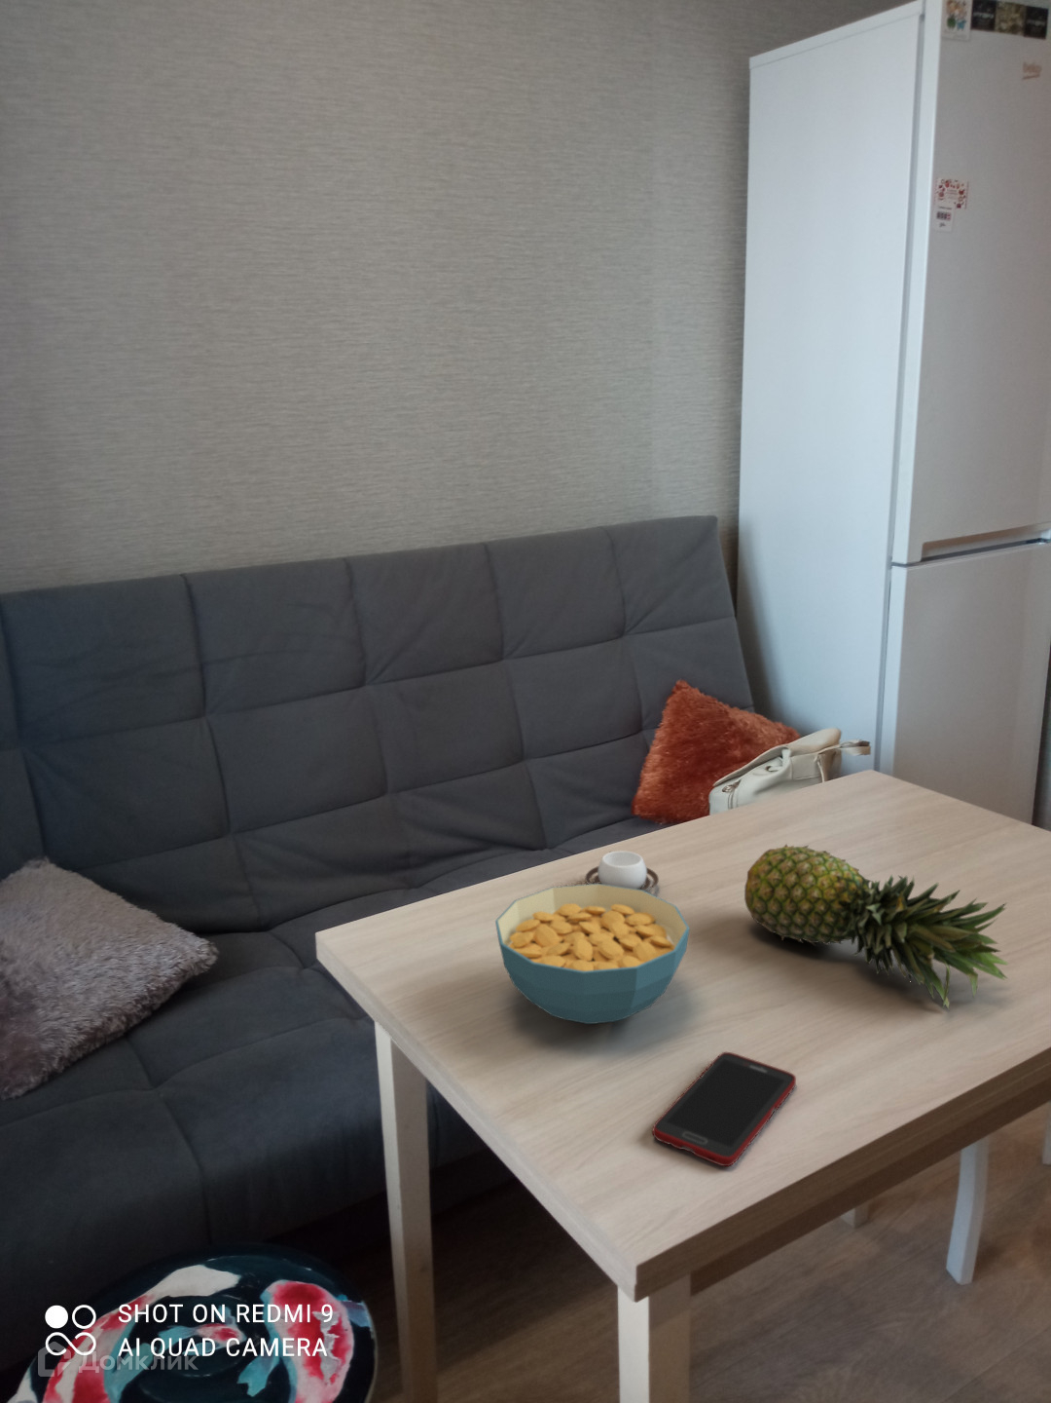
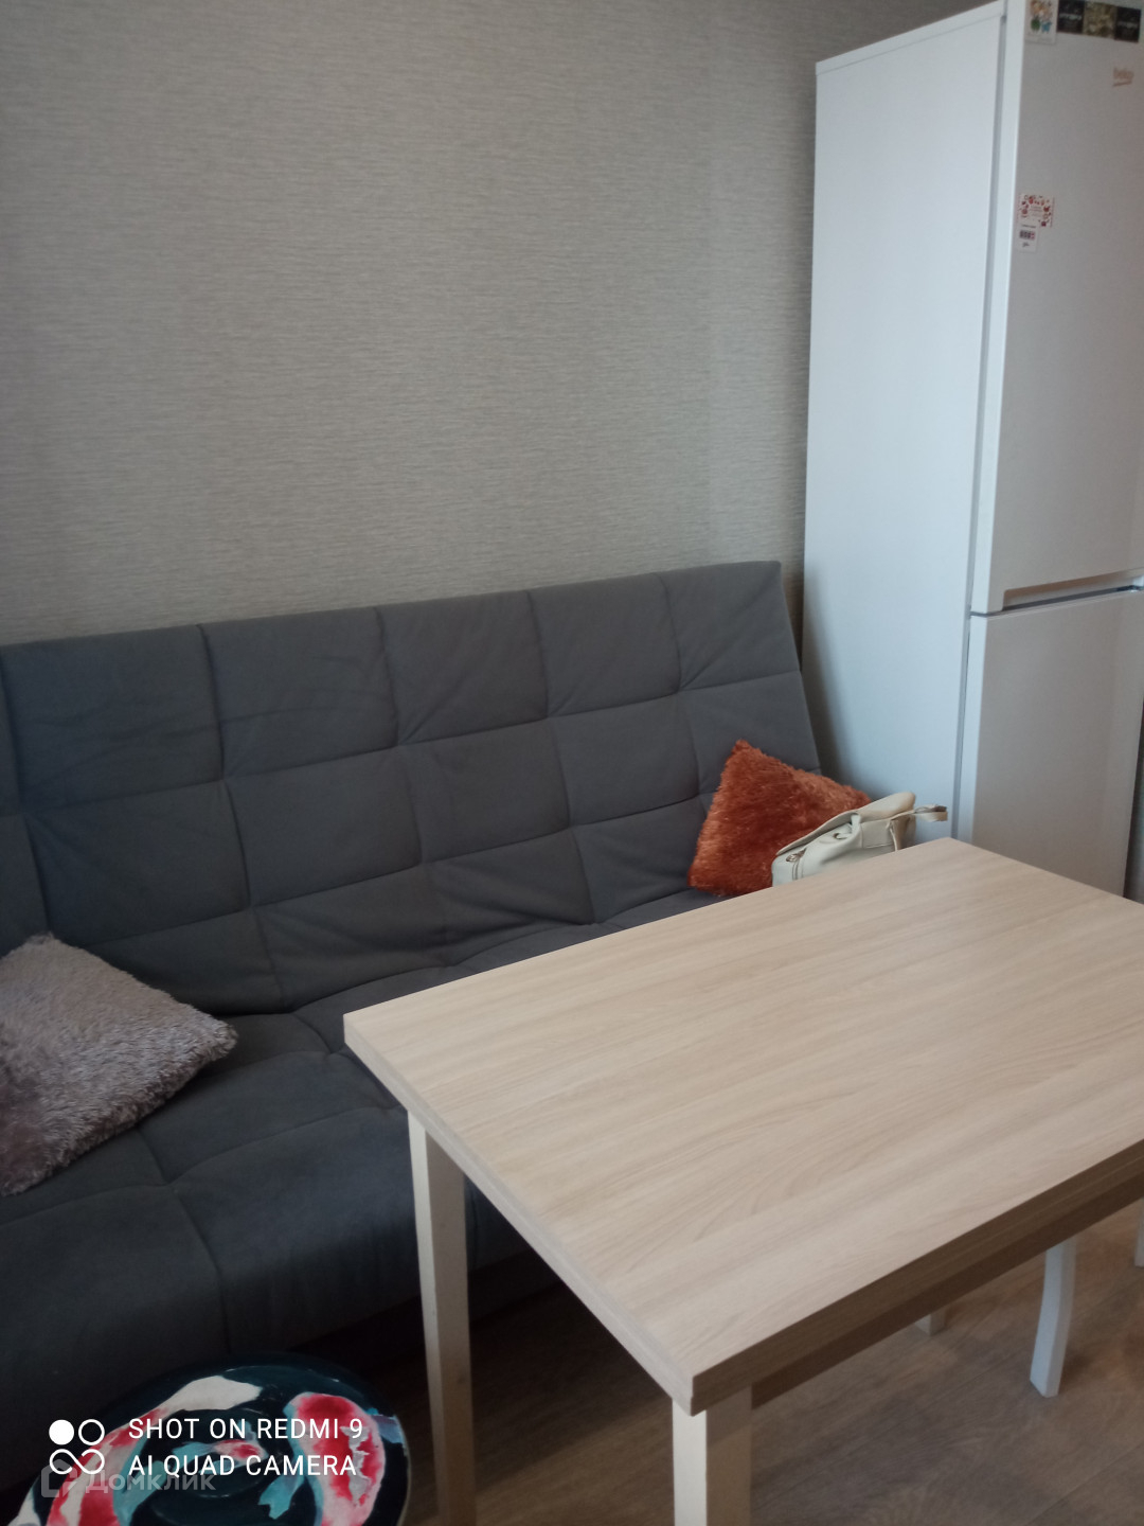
- cell phone [652,1052,797,1168]
- fruit [743,843,1010,1011]
- cereal bowl [495,883,690,1025]
- cup [584,850,660,892]
